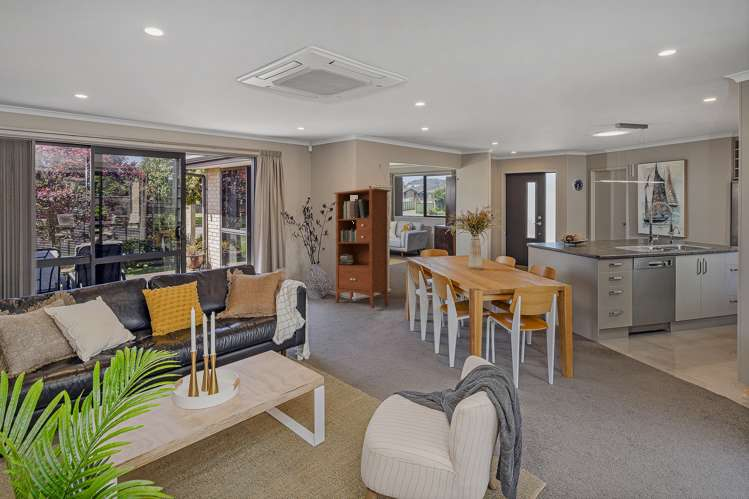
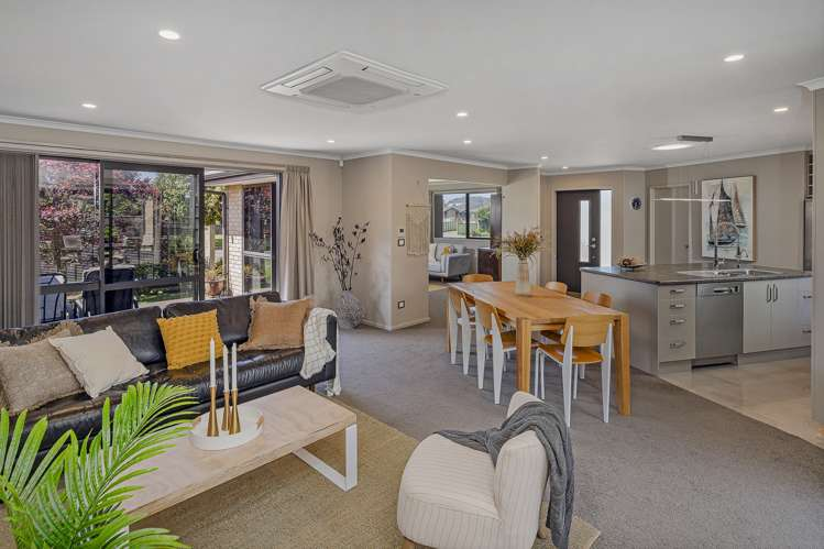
- bookcase [333,187,391,309]
